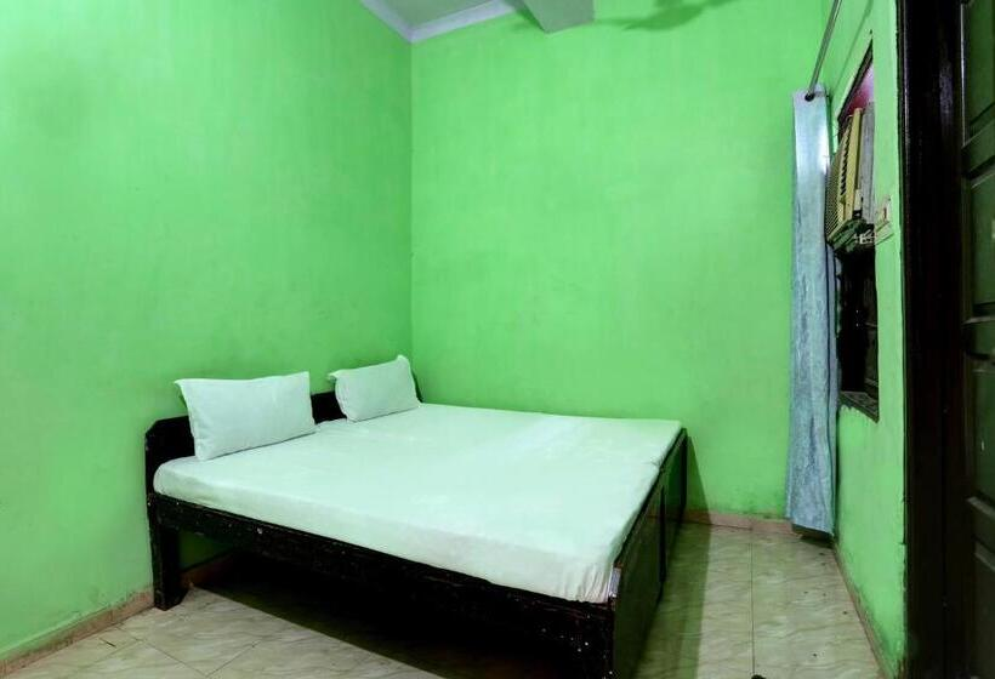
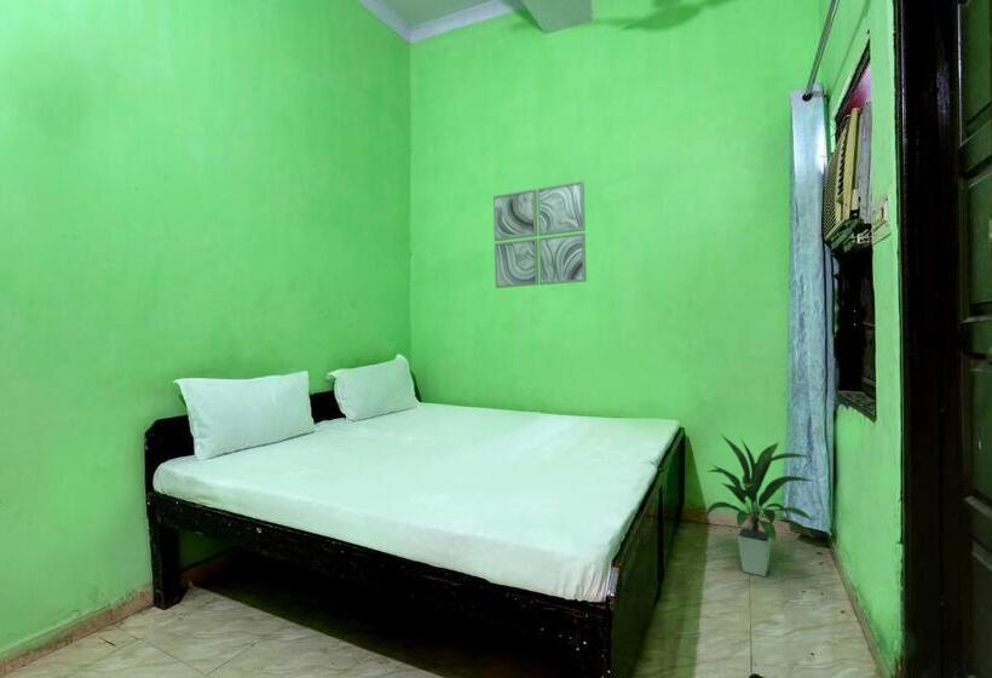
+ wall art [492,180,588,289]
+ indoor plant [702,433,817,578]
